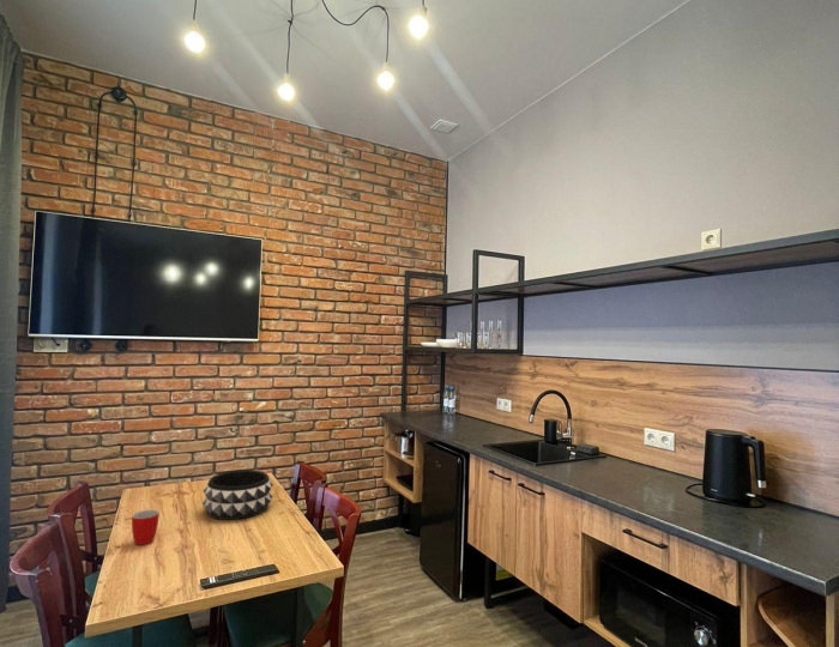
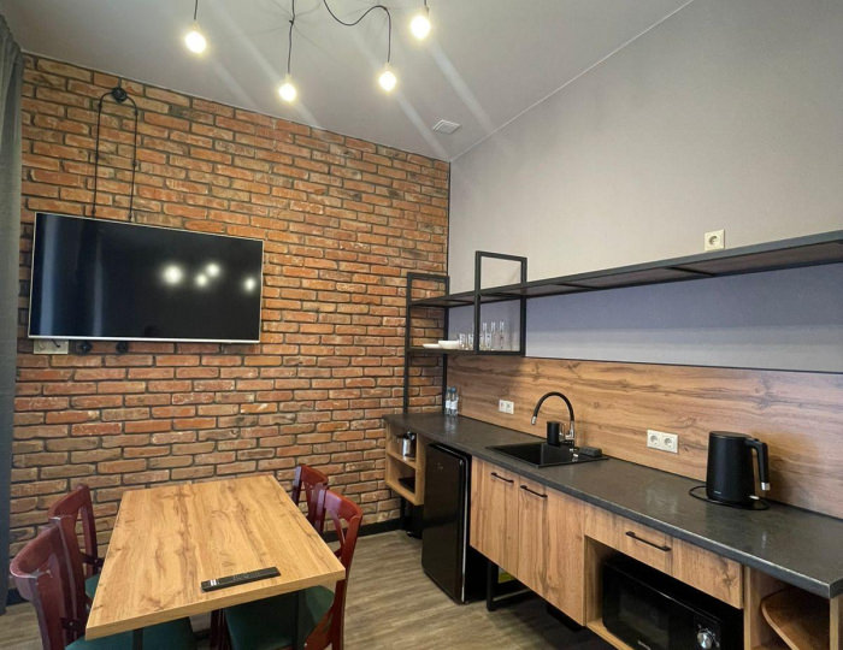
- decorative bowl [201,468,274,521]
- mug [131,508,161,546]
